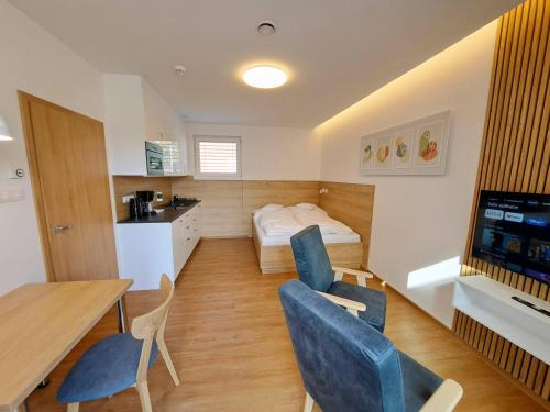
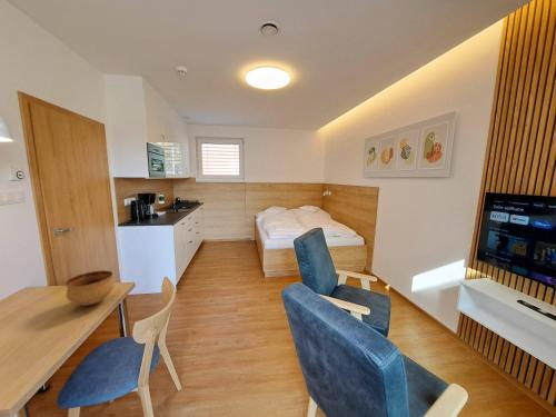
+ bowl [64,270,116,307]
